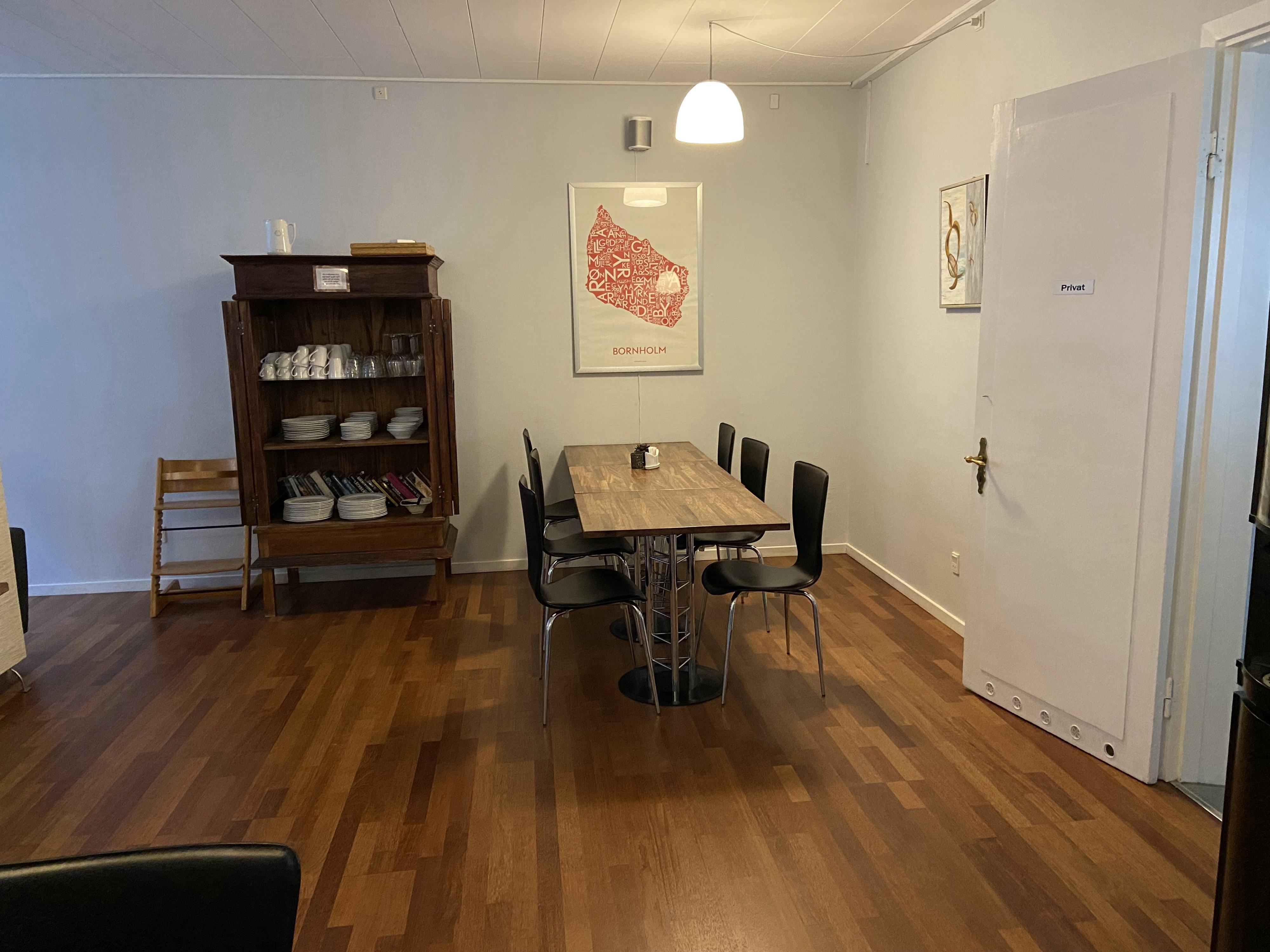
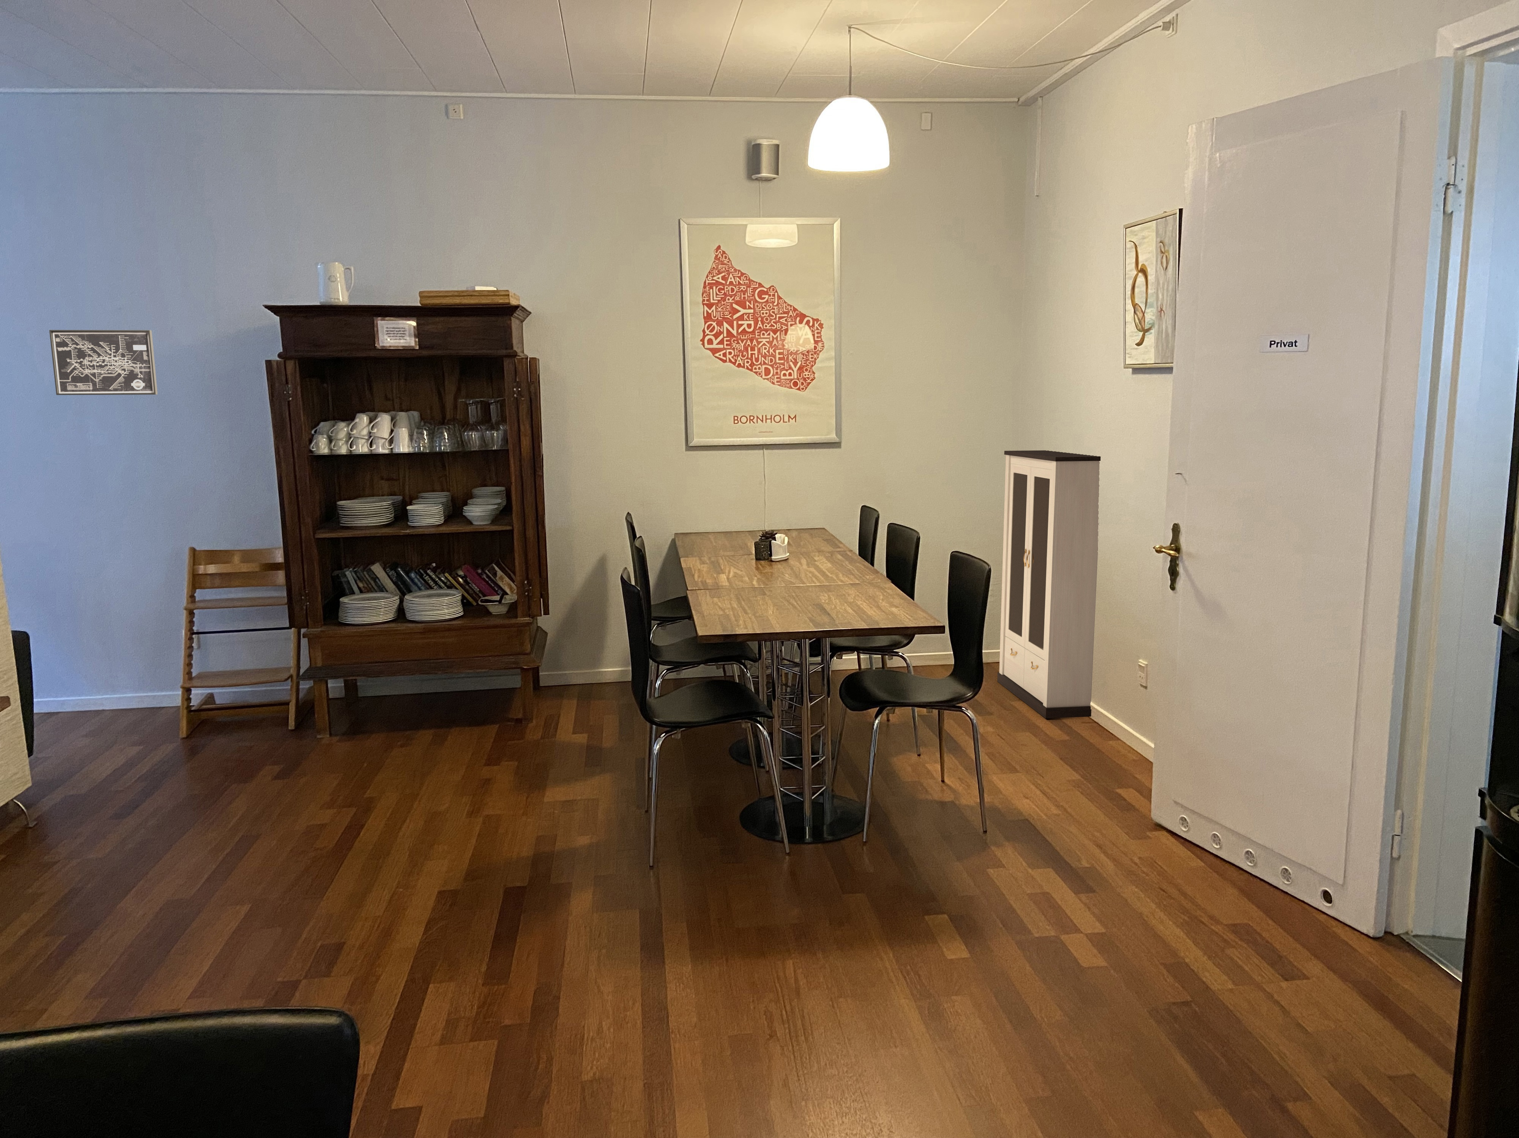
+ cabinet [996,449,1100,718]
+ wall art [49,330,158,396]
